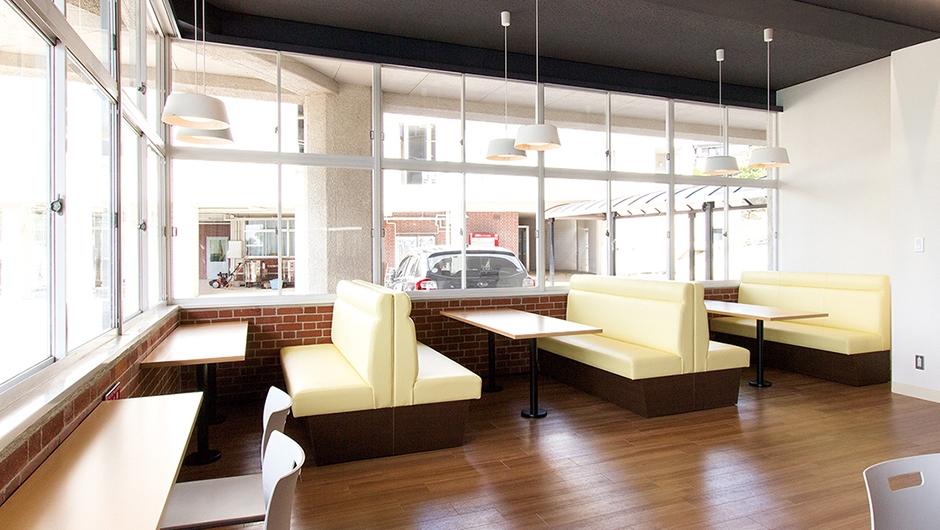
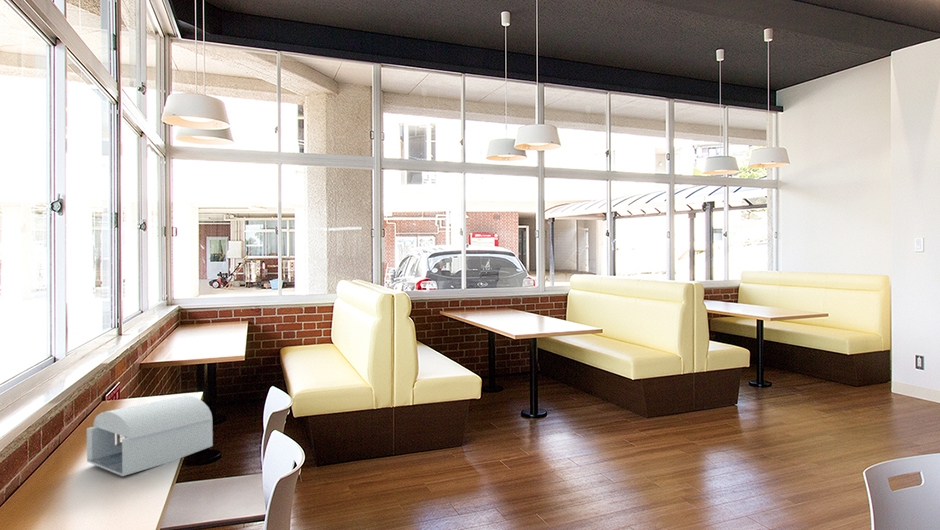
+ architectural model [86,395,214,477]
